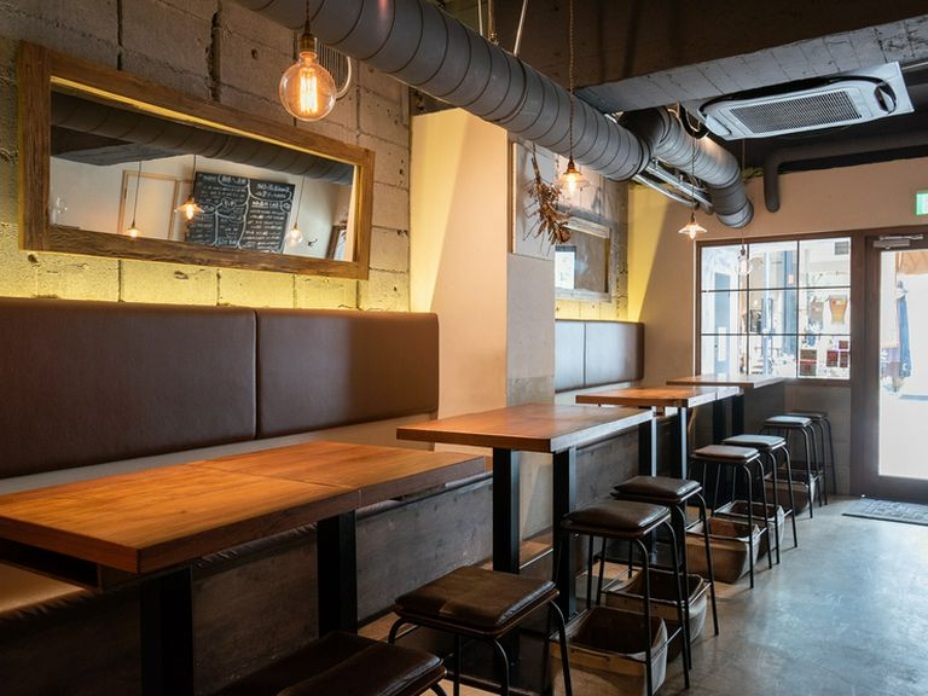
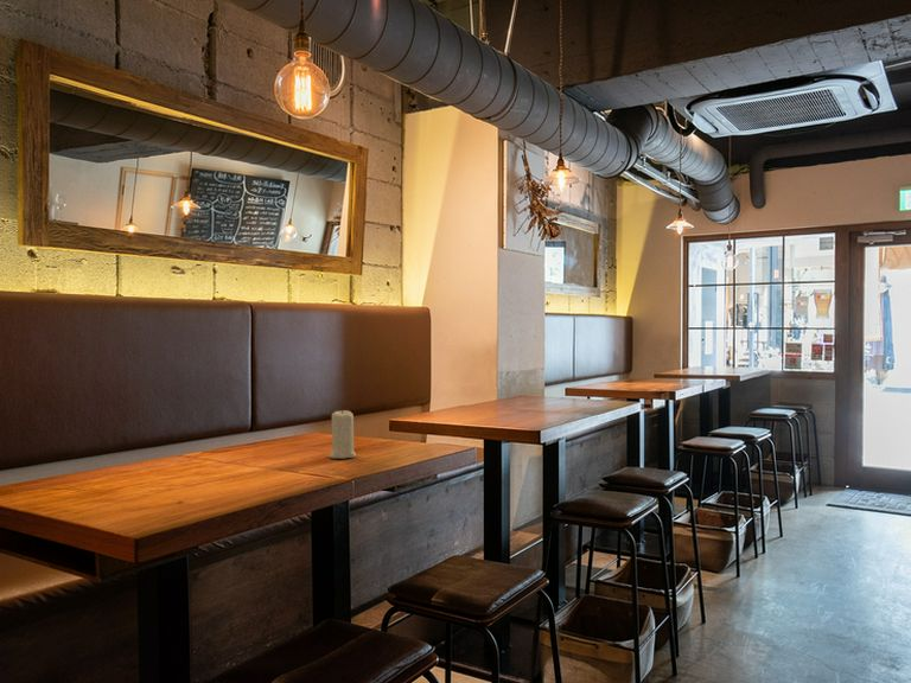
+ candle [327,408,357,460]
